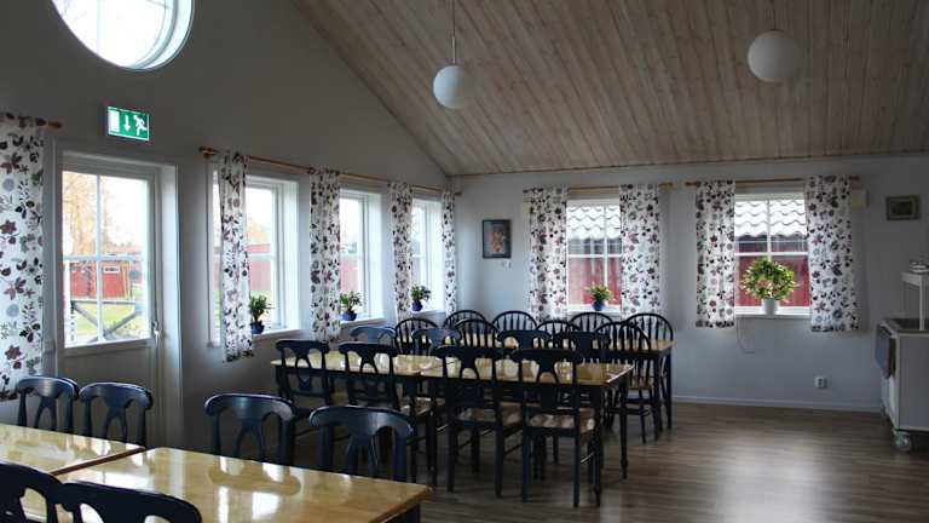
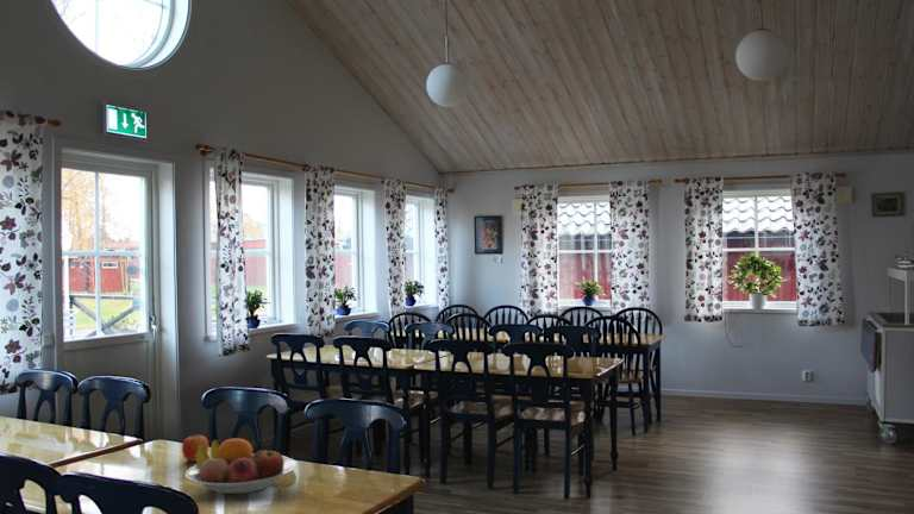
+ fruit bowl [184,437,298,495]
+ apple [181,432,211,463]
